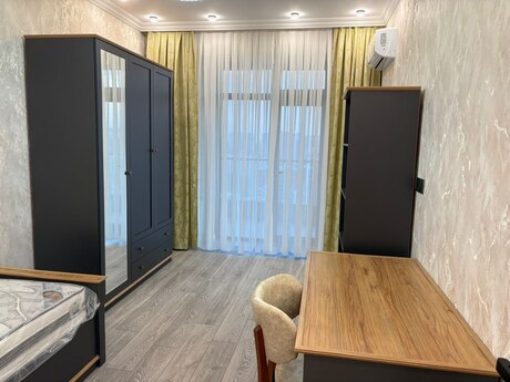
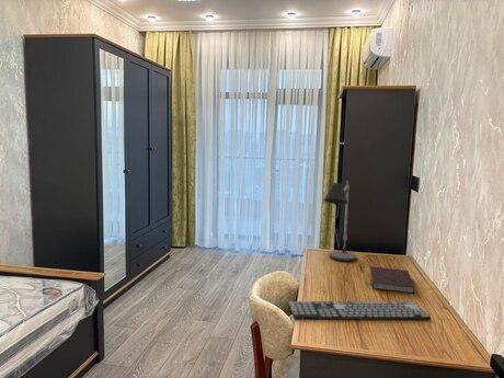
+ notebook [369,265,415,295]
+ keyboard [287,299,432,320]
+ desk lamp [322,180,357,263]
